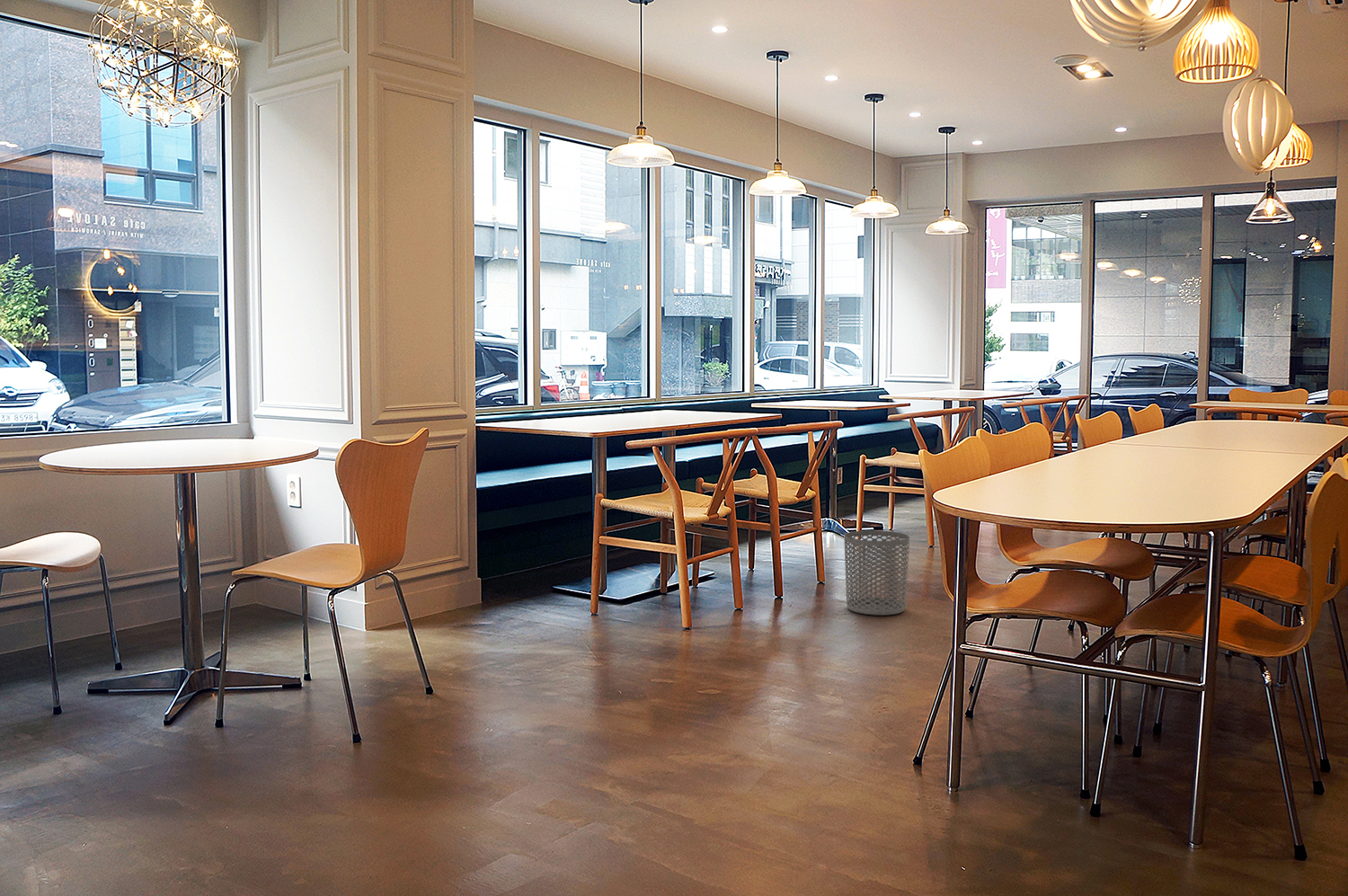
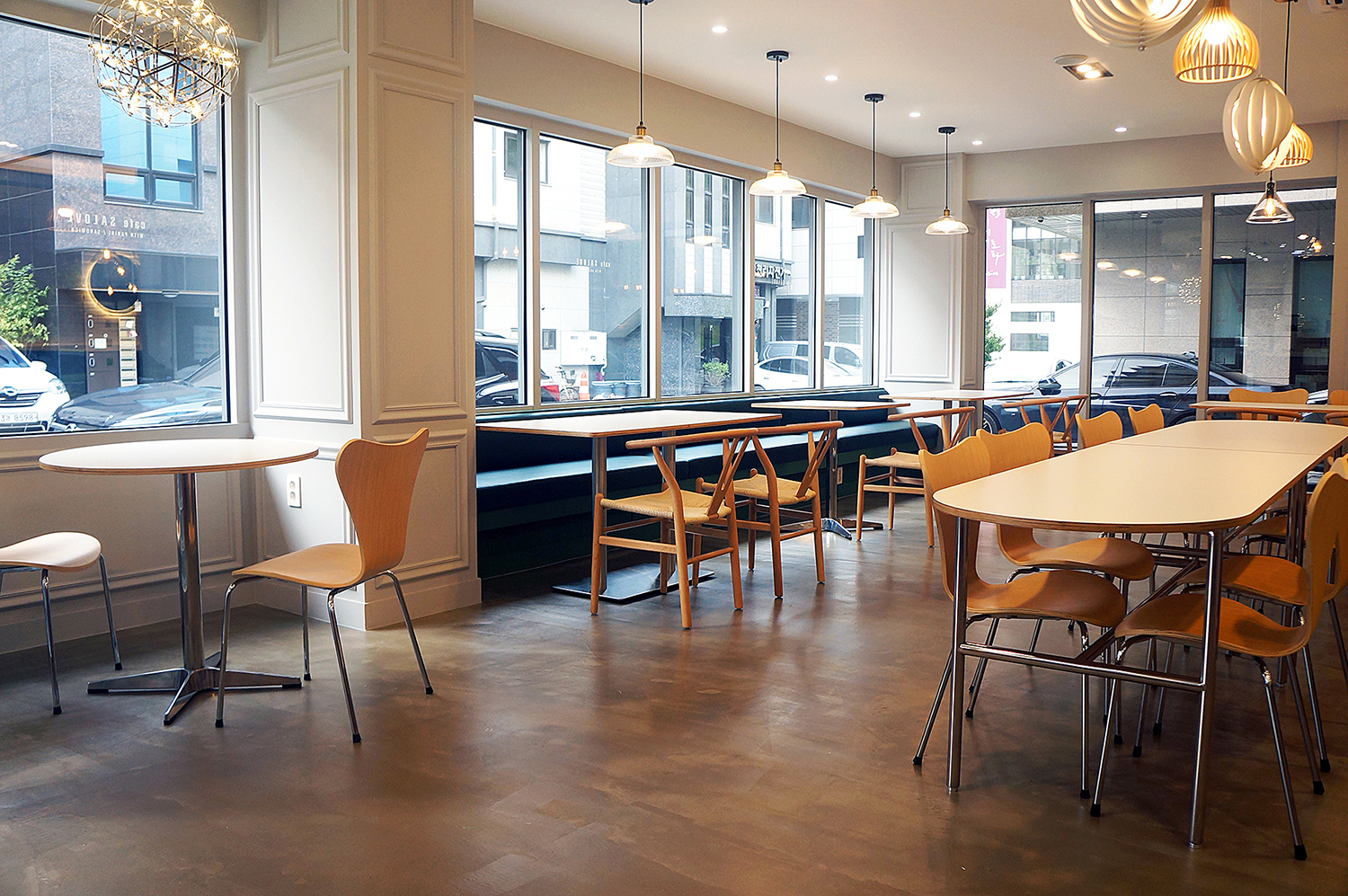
- waste bin [843,529,910,617]
